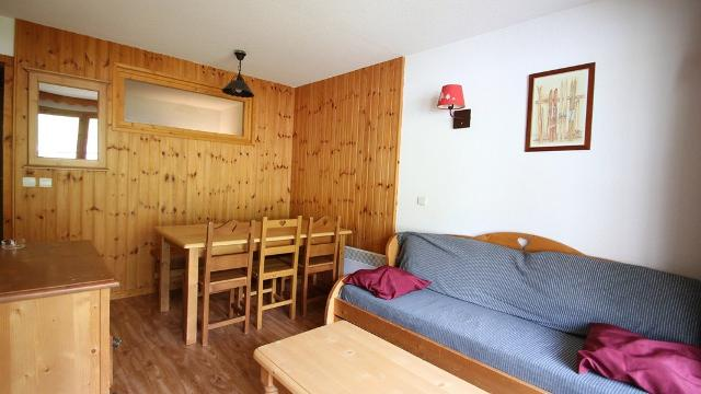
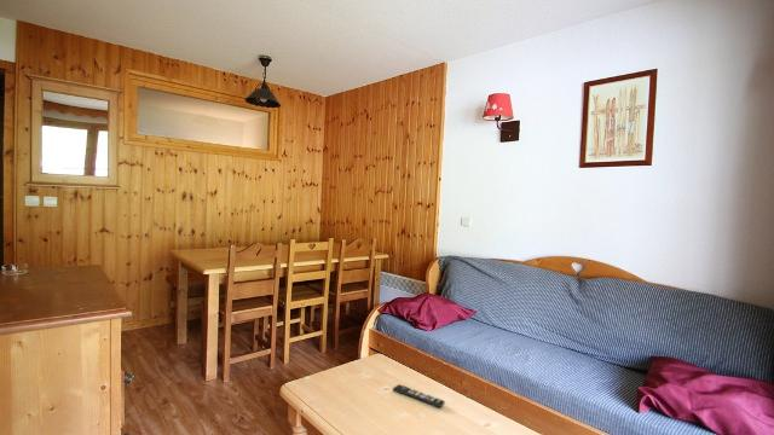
+ remote control [392,383,446,408]
